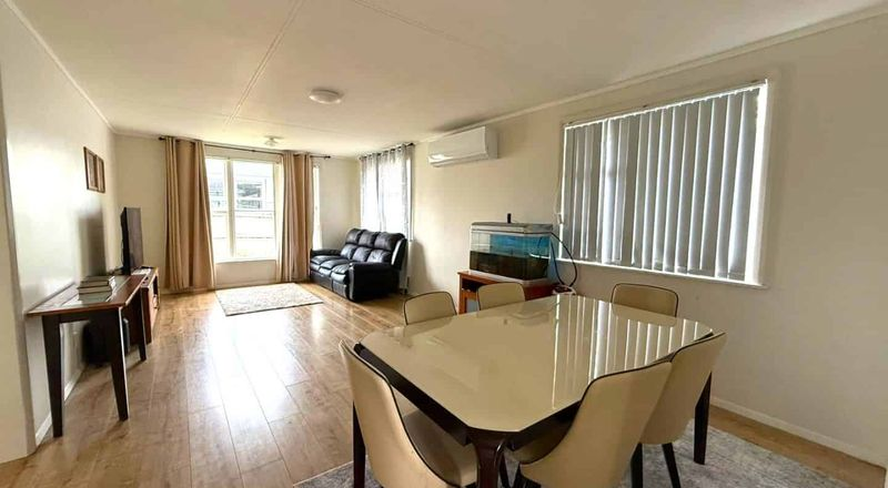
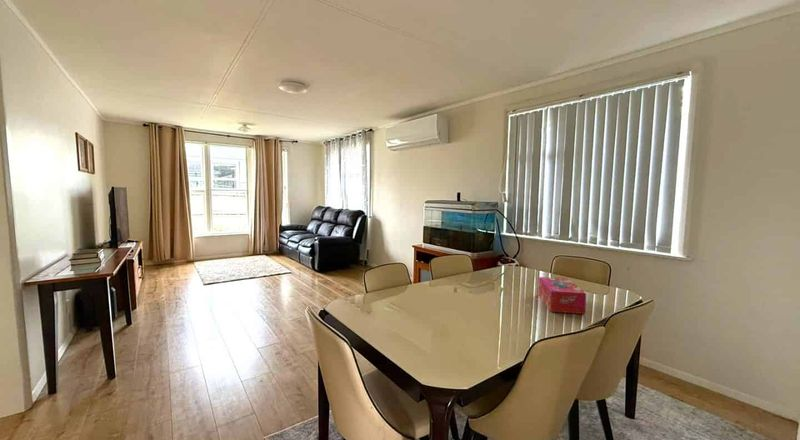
+ tissue box [537,276,587,315]
